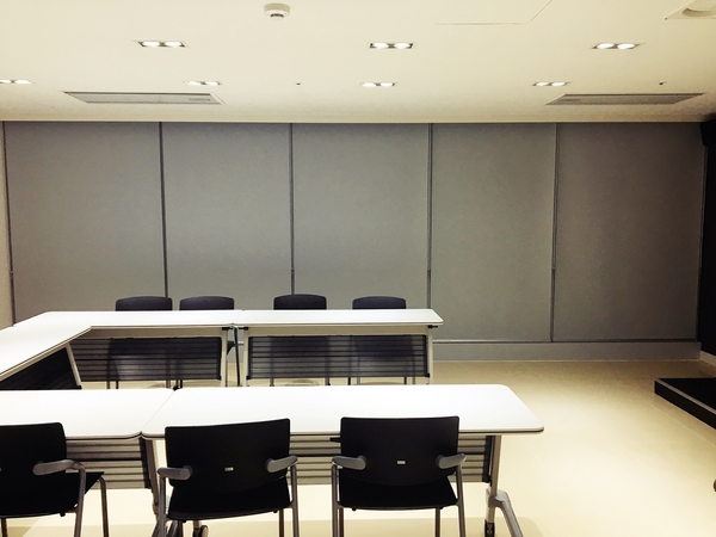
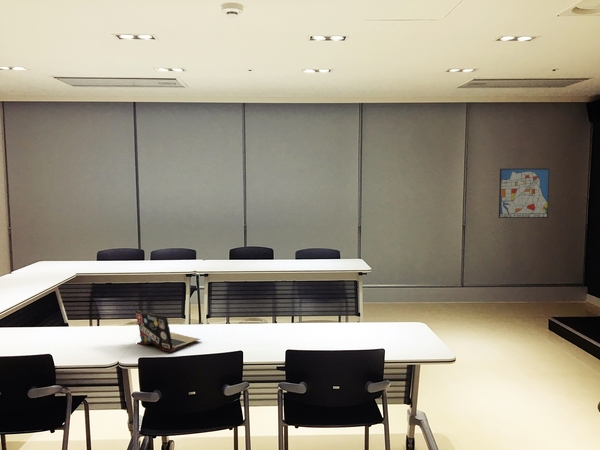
+ wall art [498,168,550,219]
+ laptop [135,309,201,353]
